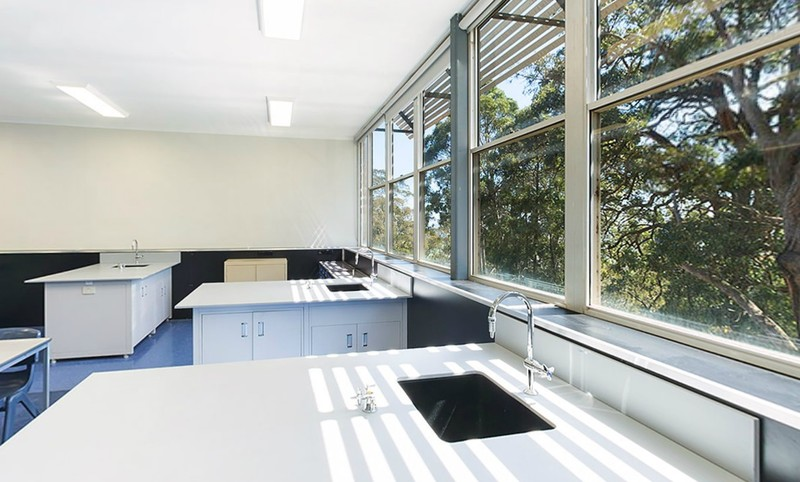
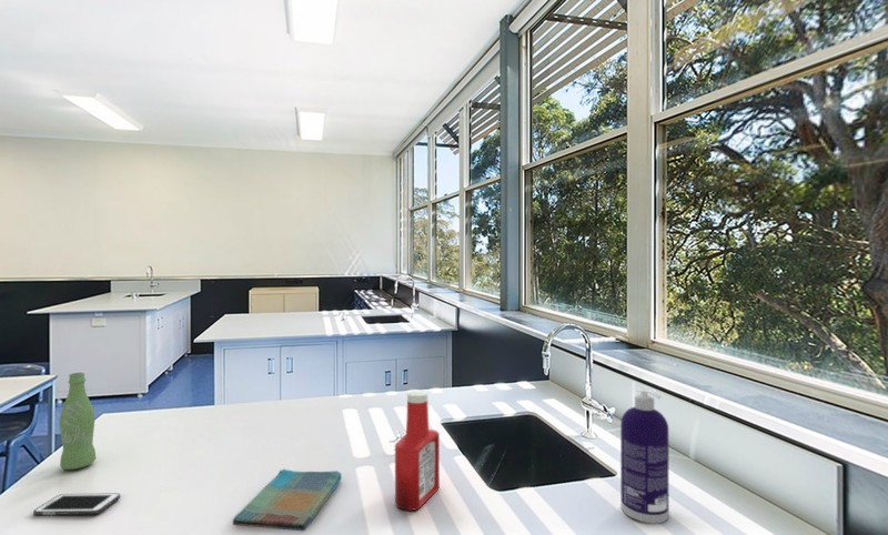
+ spray bottle [619,387,670,524]
+ cell phone [32,493,121,516]
+ soap bottle [394,390,441,512]
+ bottle [59,372,97,471]
+ dish towel [231,467,343,532]
